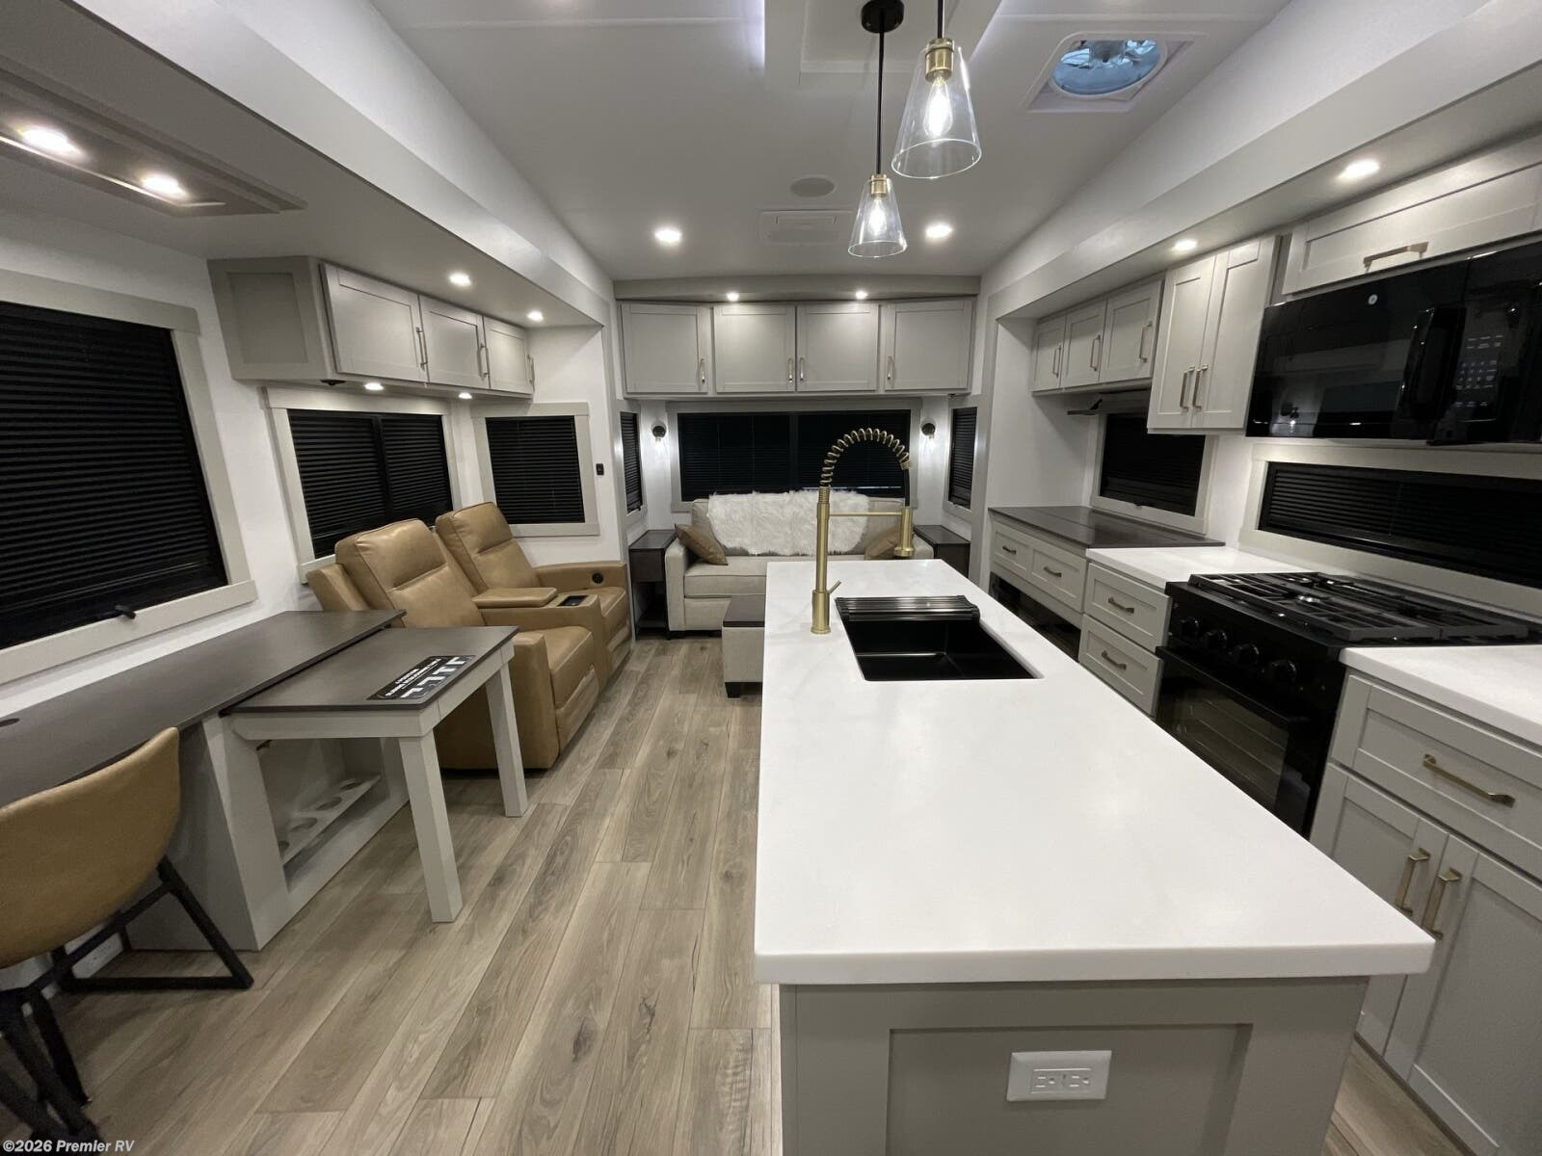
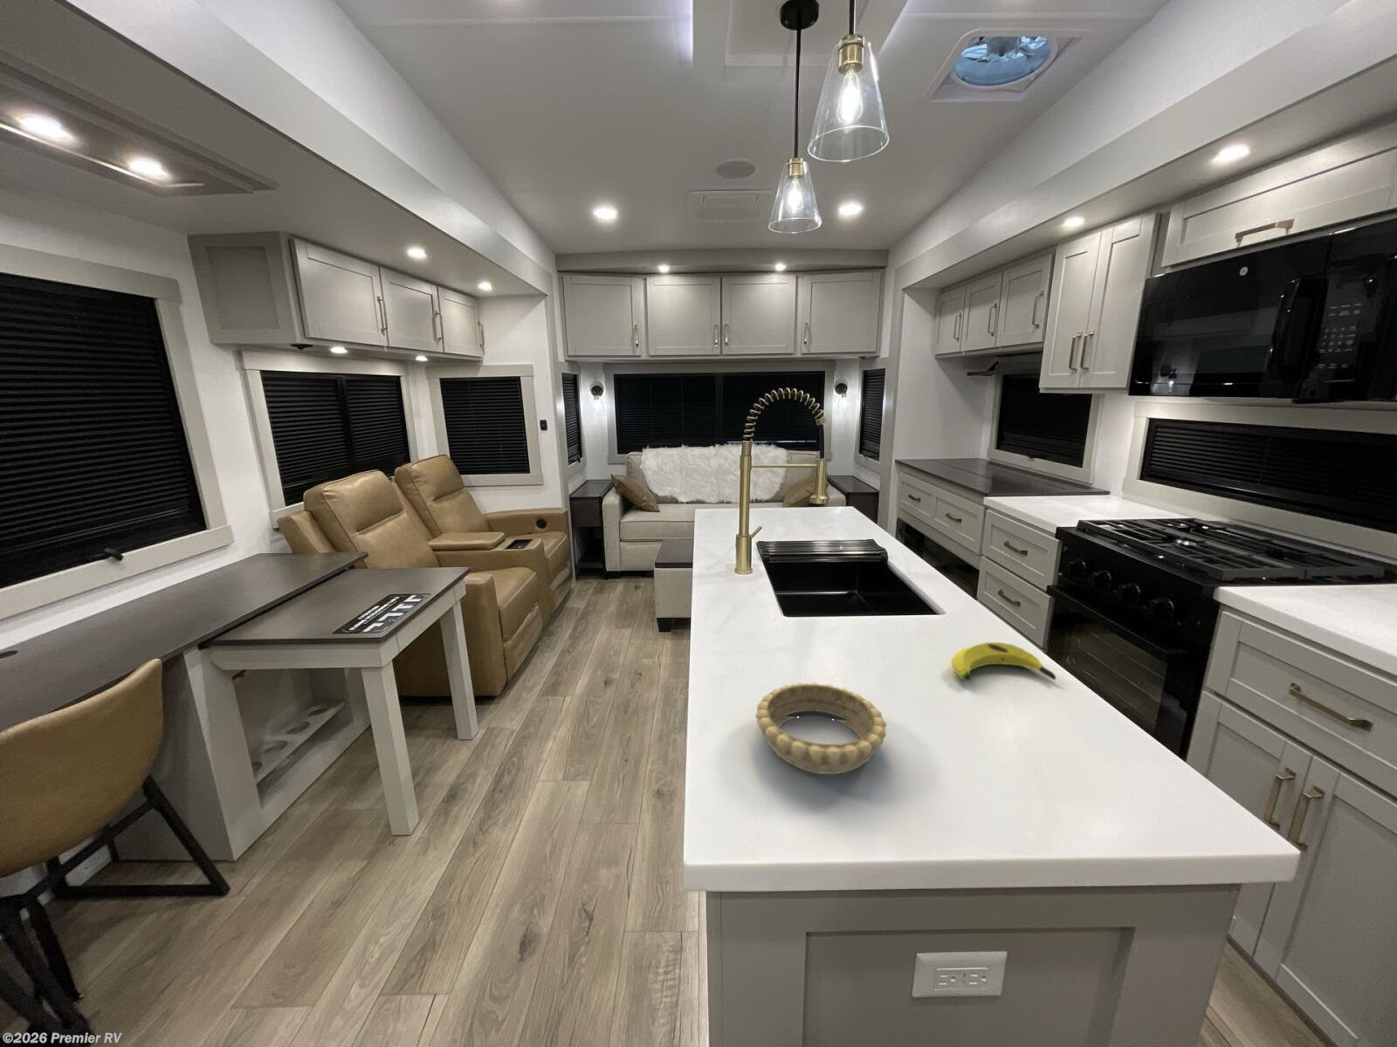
+ decorative bowl [755,682,887,774]
+ banana [950,641,1056,682]
